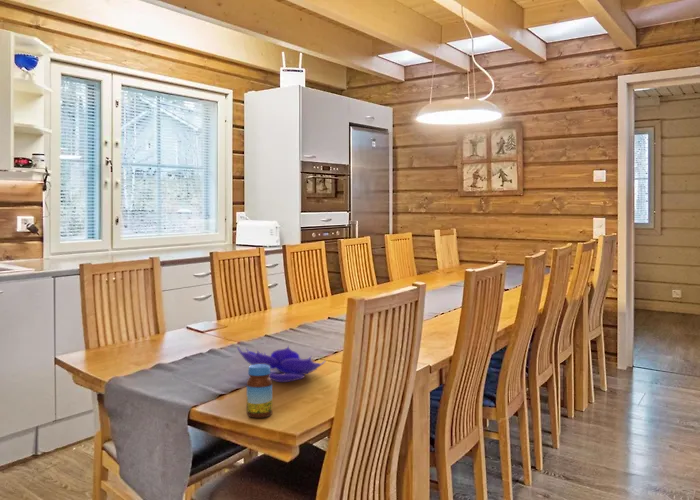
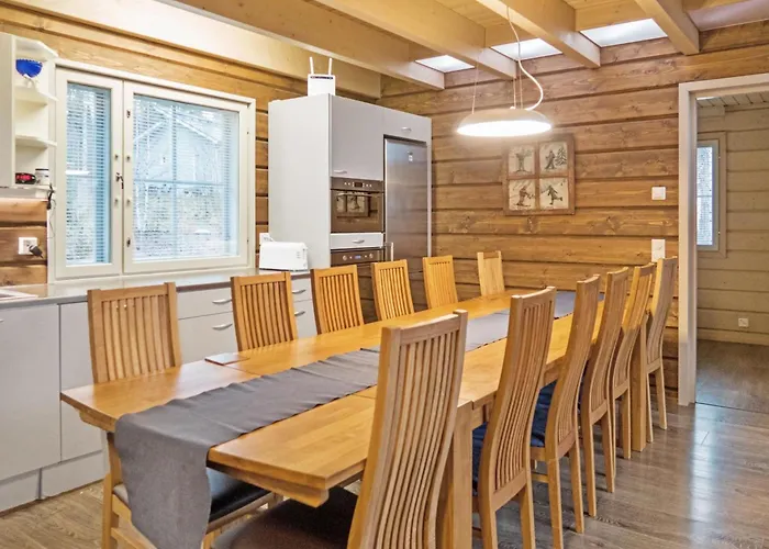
- jar [246,364,273,419]
- decorative bowl [236,344,326,383]
